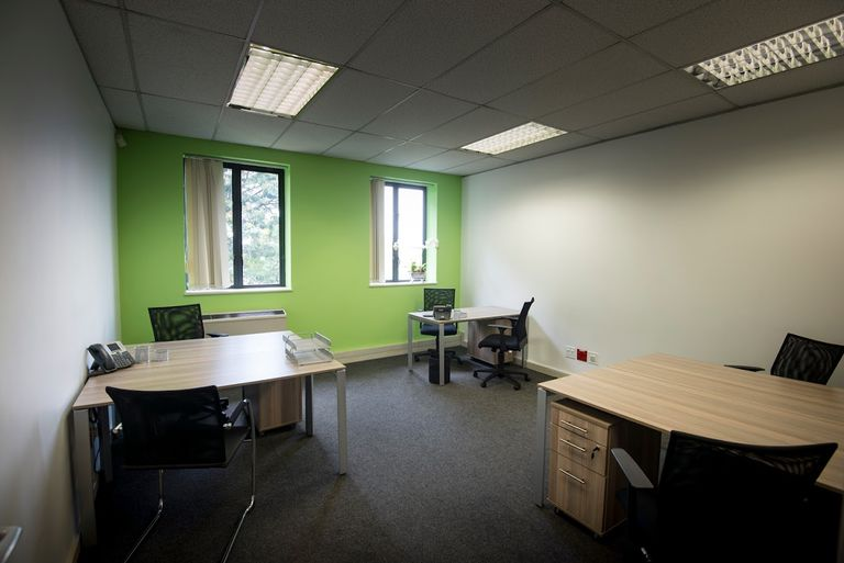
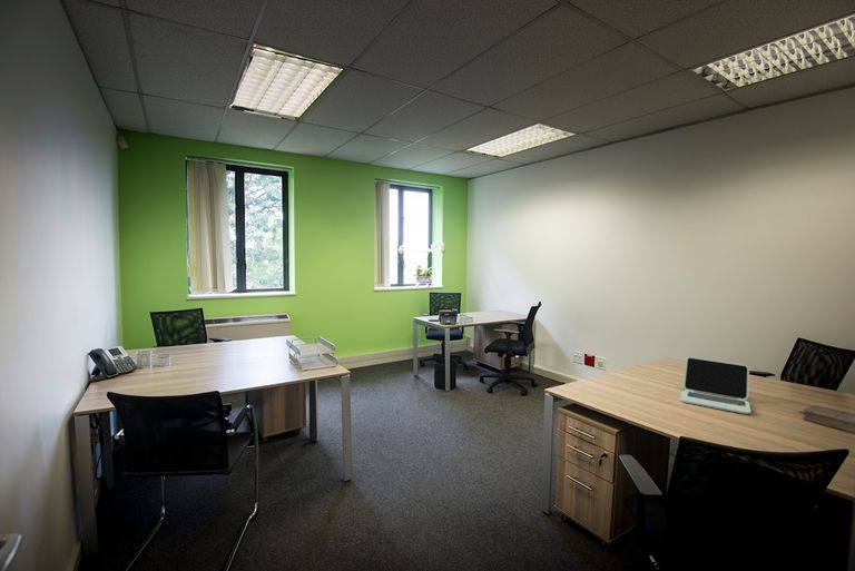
+ book [798,404,855,434]
+ laptop [679,356,751,415]
